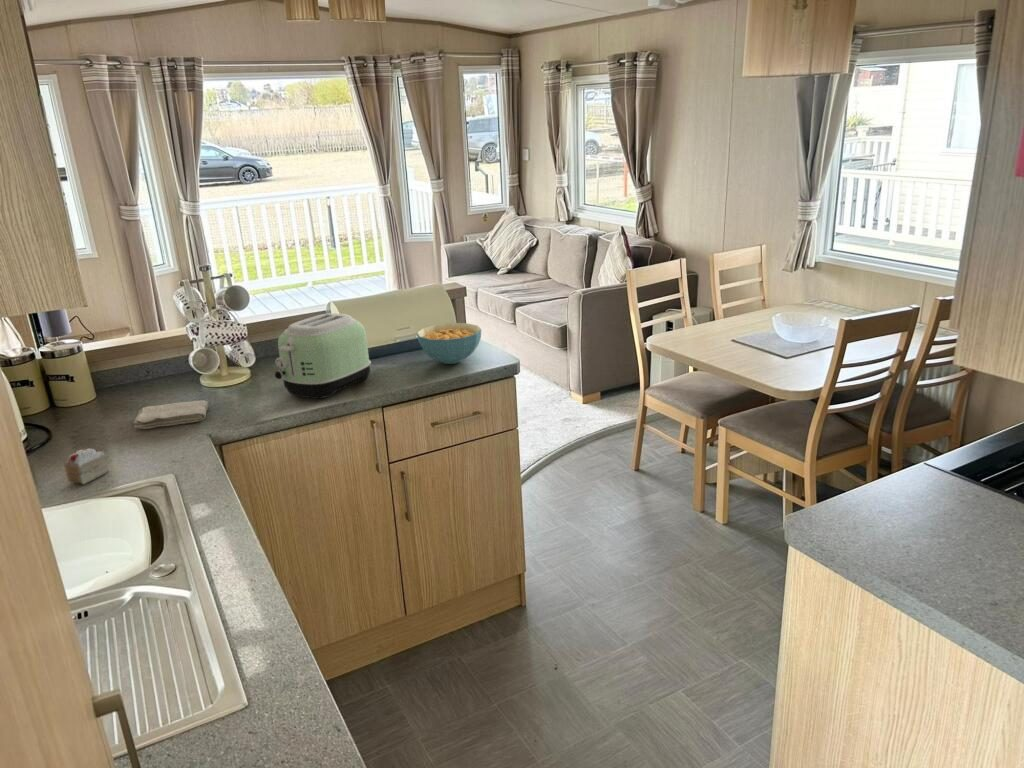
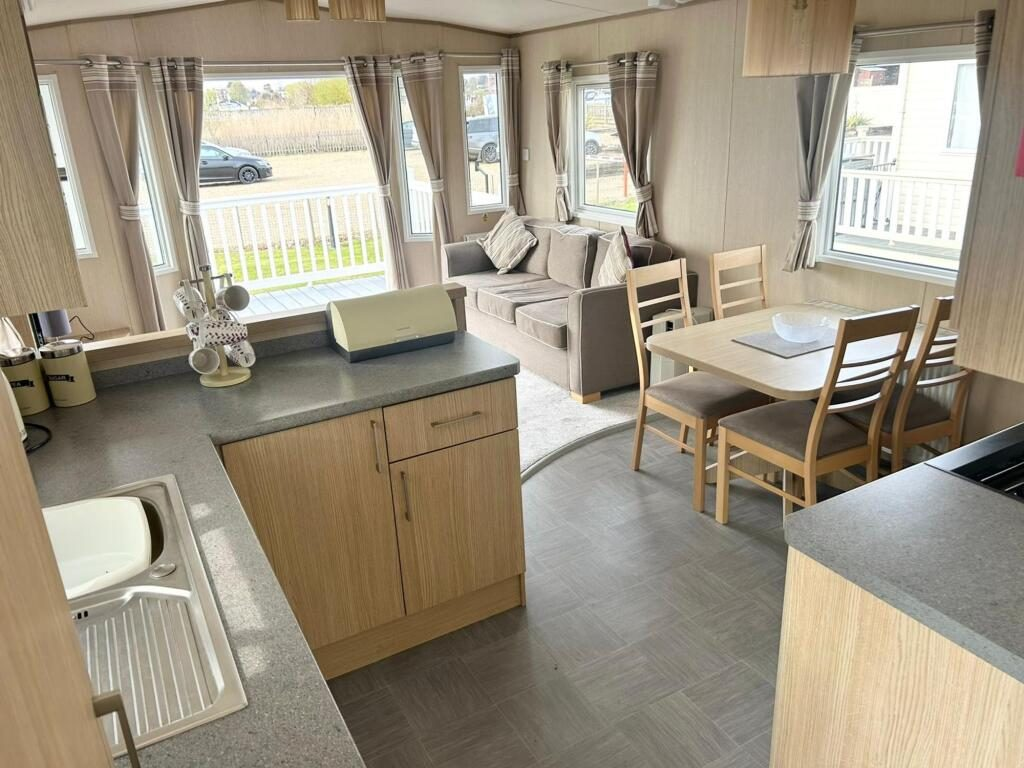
- cake slice [63,448,110,485]
- washcloth [133,399,209,430]
- toaster [274,312,372,400]
- cereal bowl [416,322,482,365]
